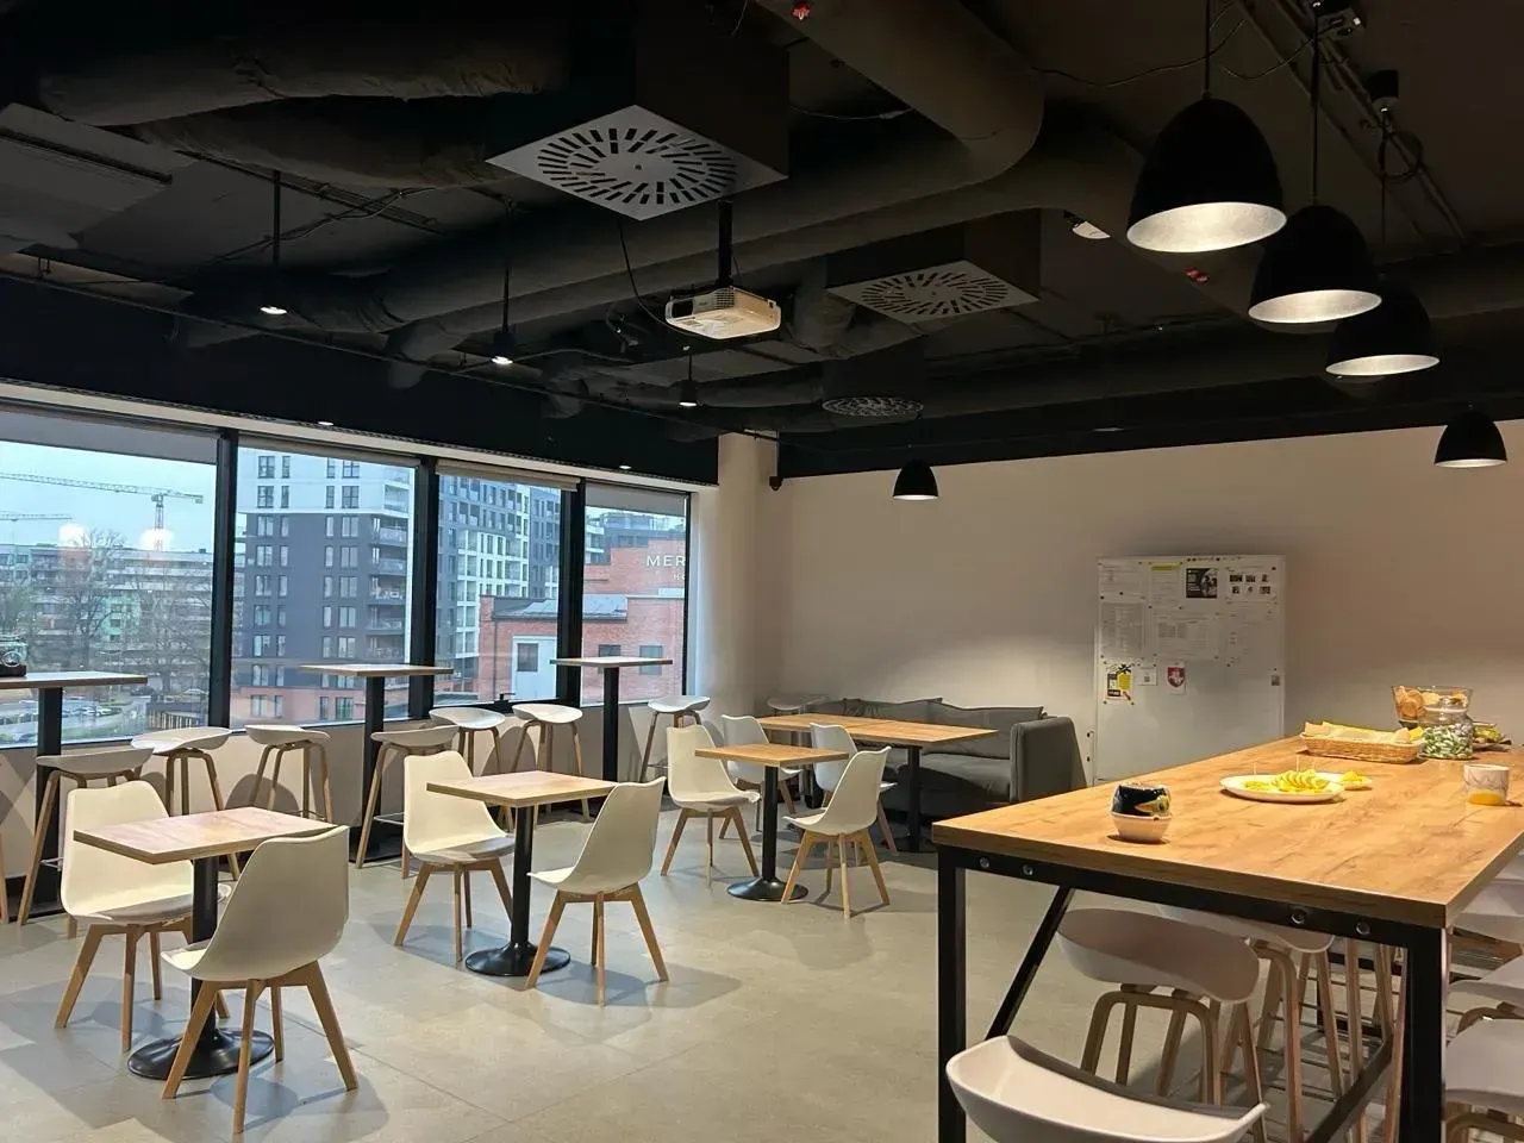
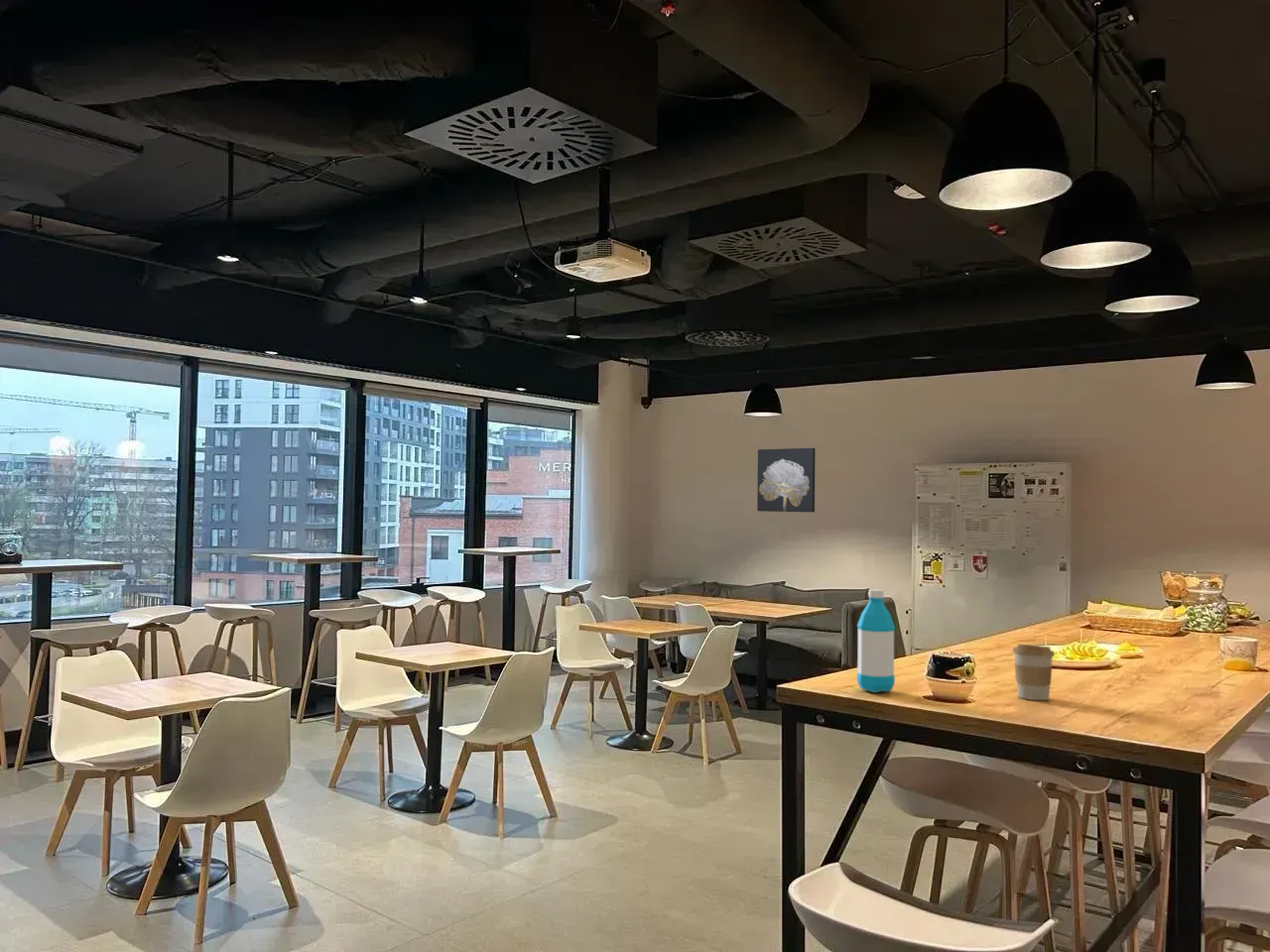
+ wall art [756,447,817,514]
+ coffee cup [1012,643,1056,701]
+ water bottle [856,588,896,693]
